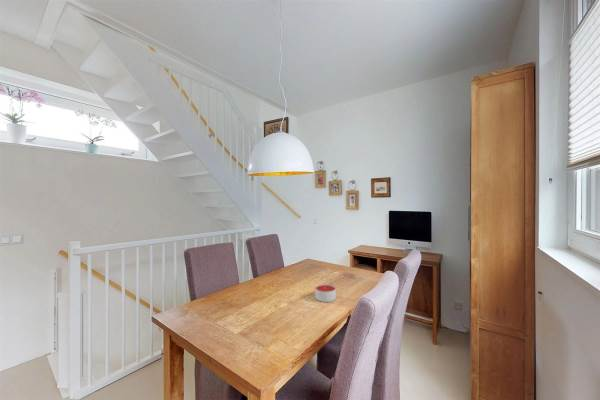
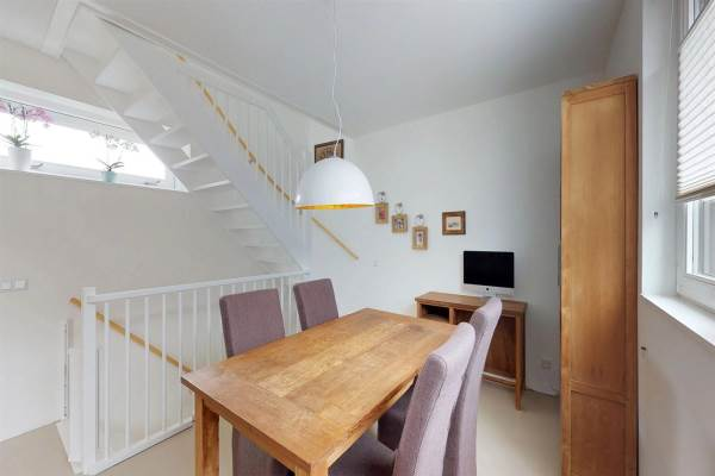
- candle [314,283,337,303]
